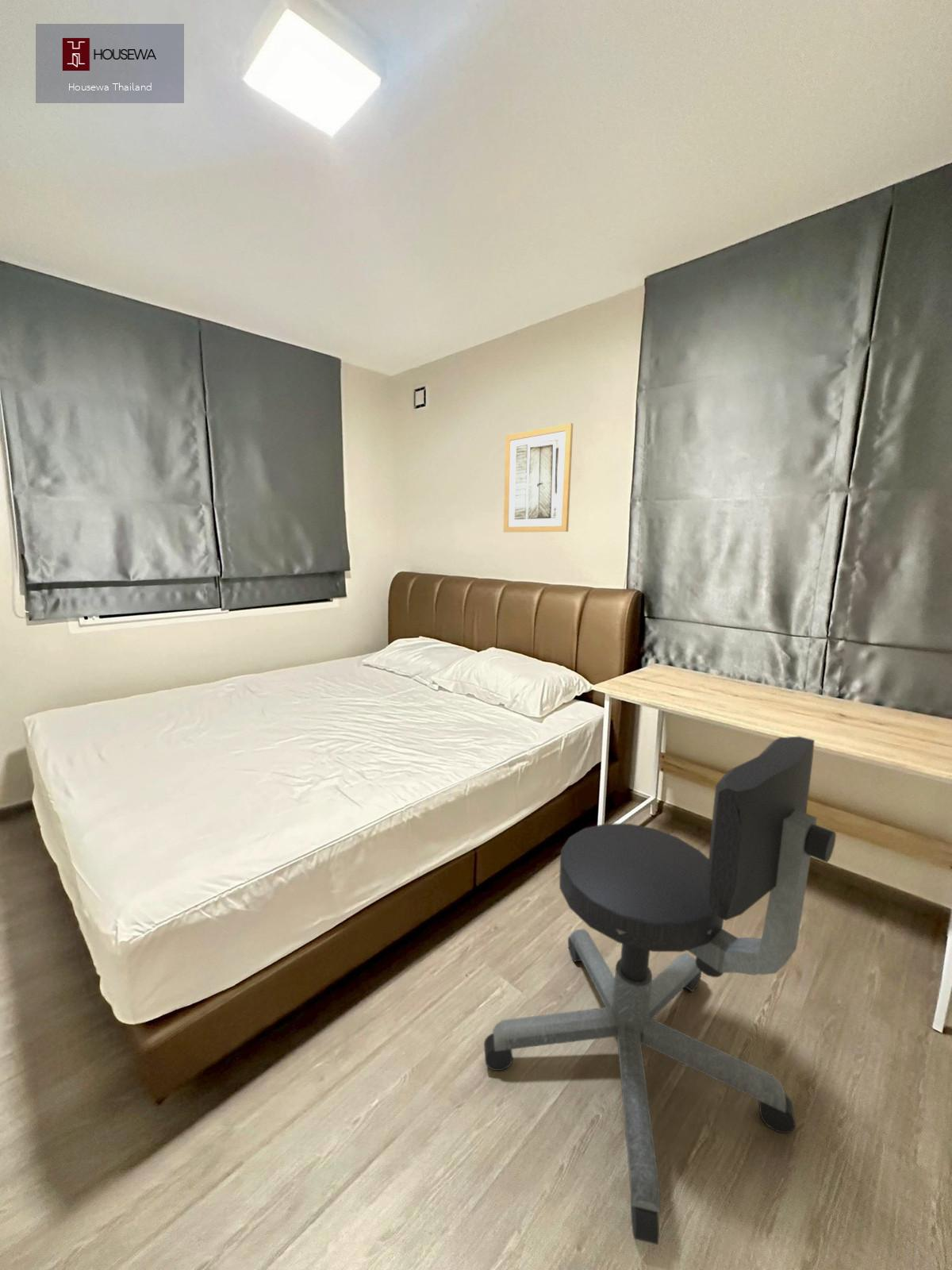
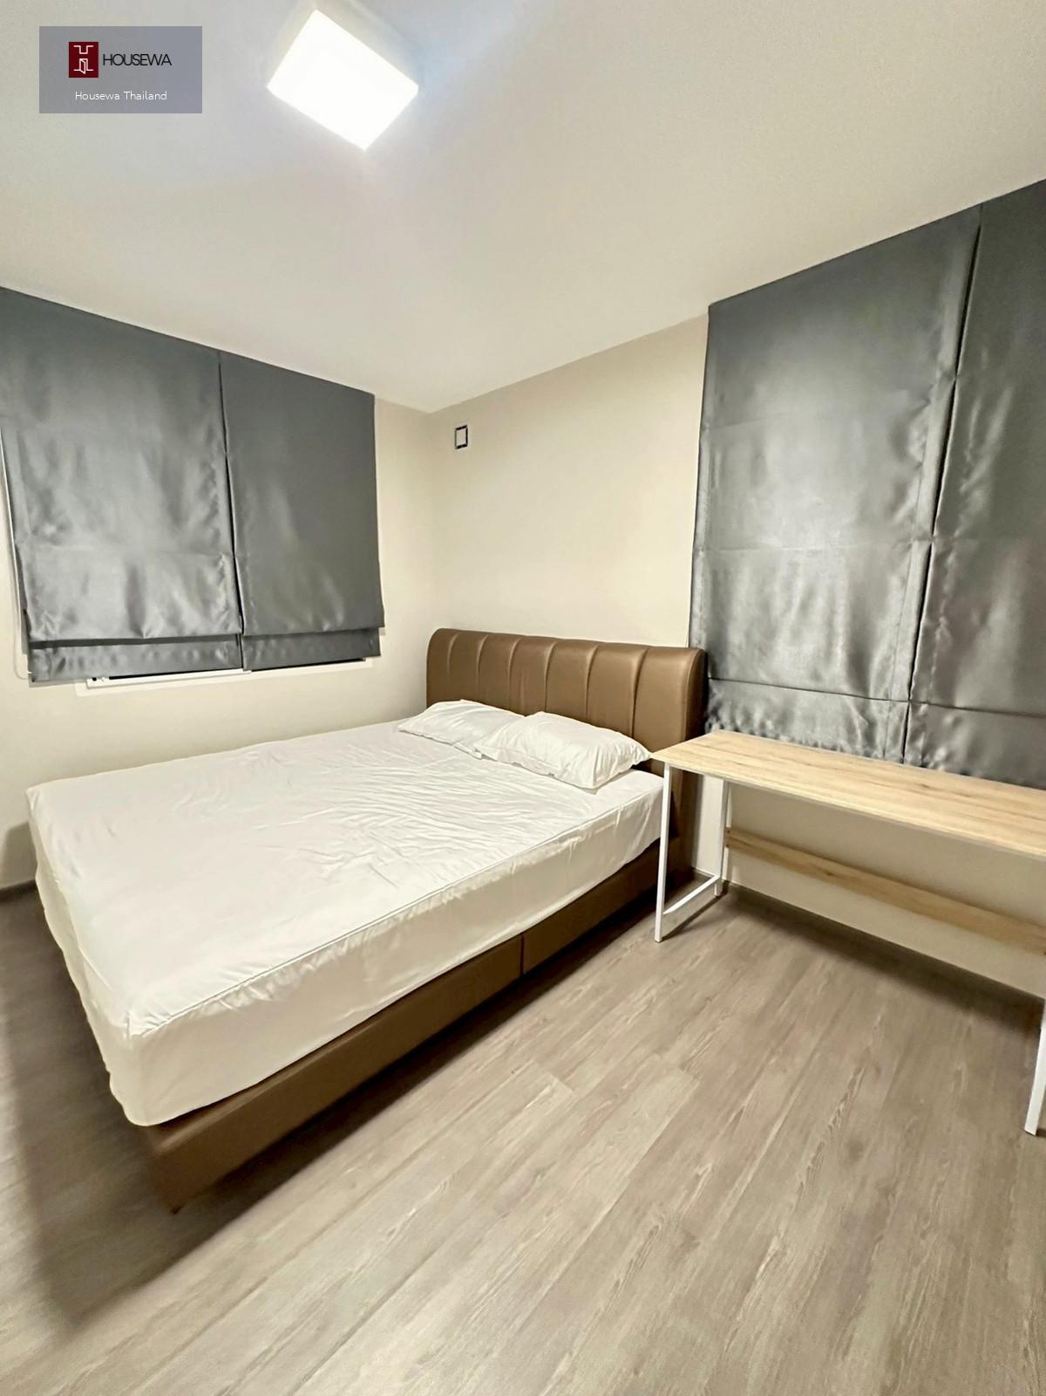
- office chair [483,736,837,1245]
- wall art [503,422,574,533]
